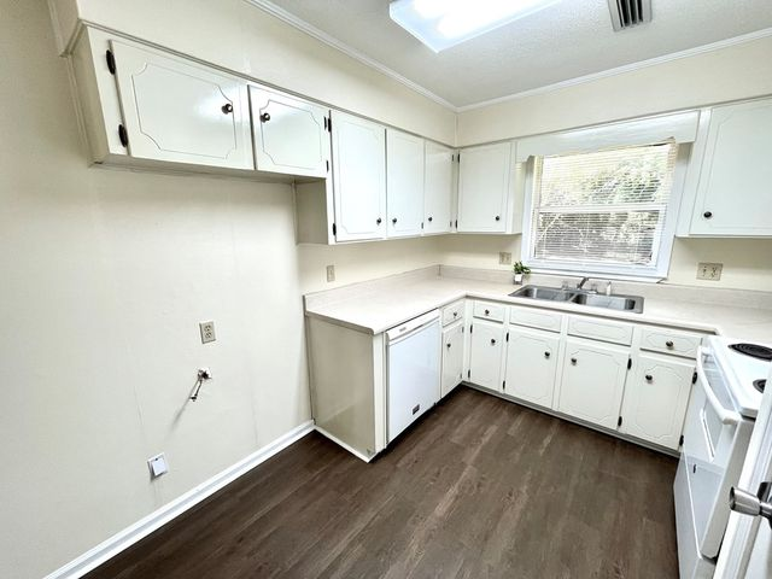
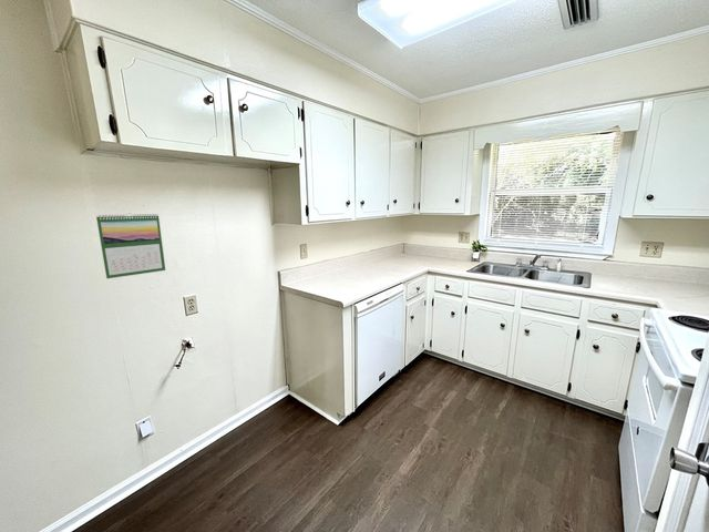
+ calendar [95,212,166,279]
